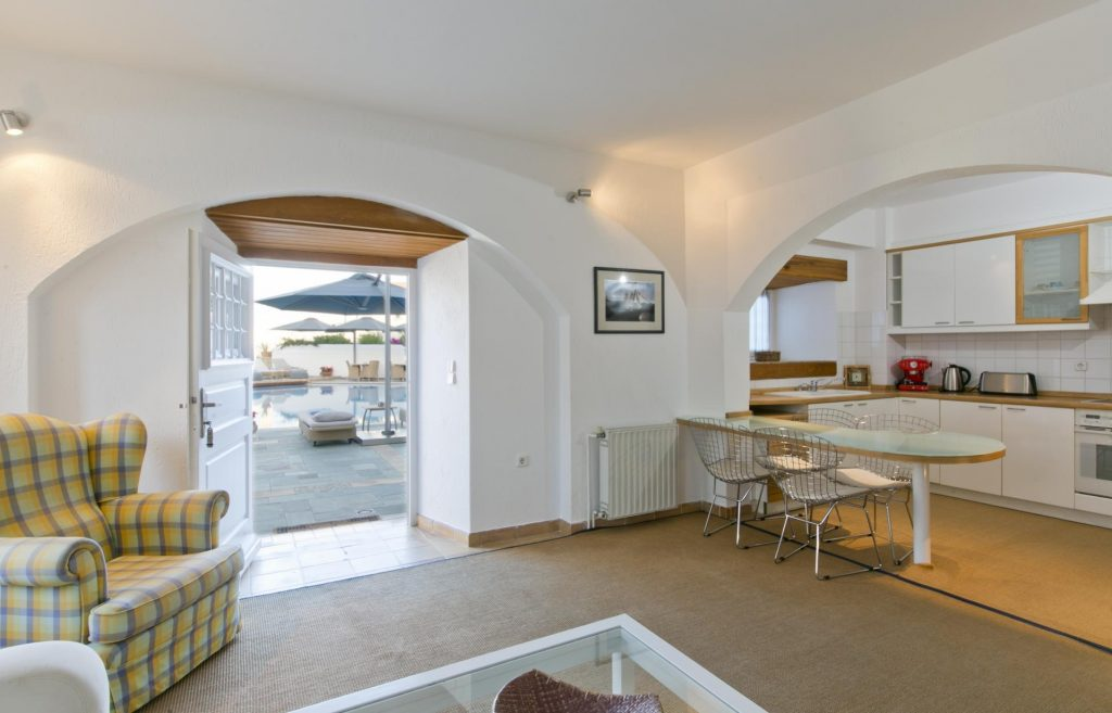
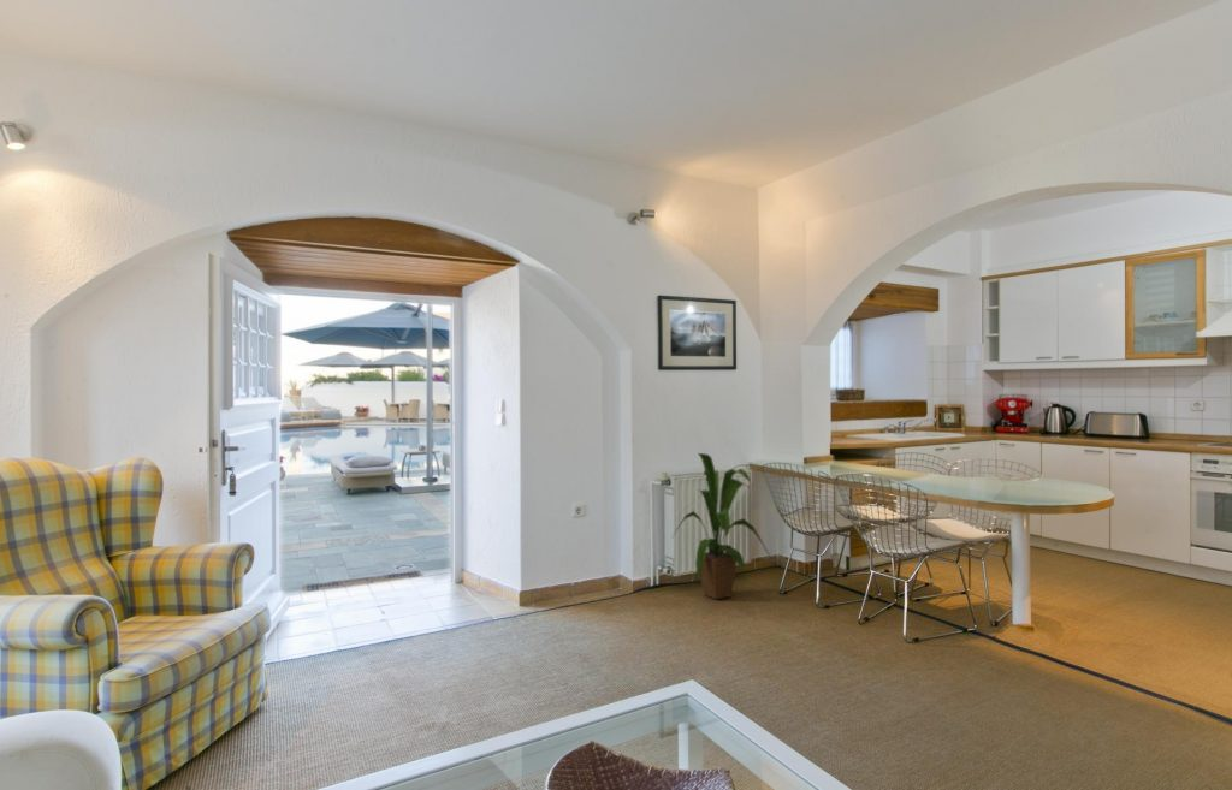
+ house plant [670,452,772,601]
